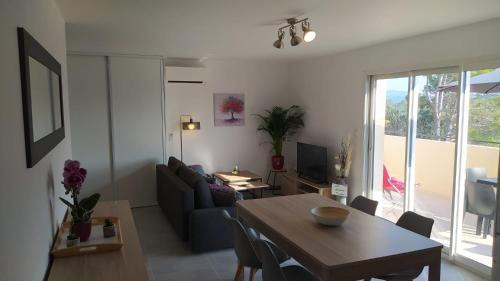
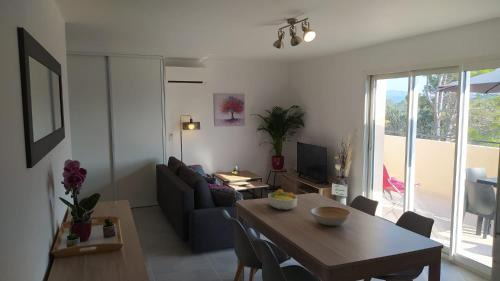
+ fruit bowl [268,188,298,211]
